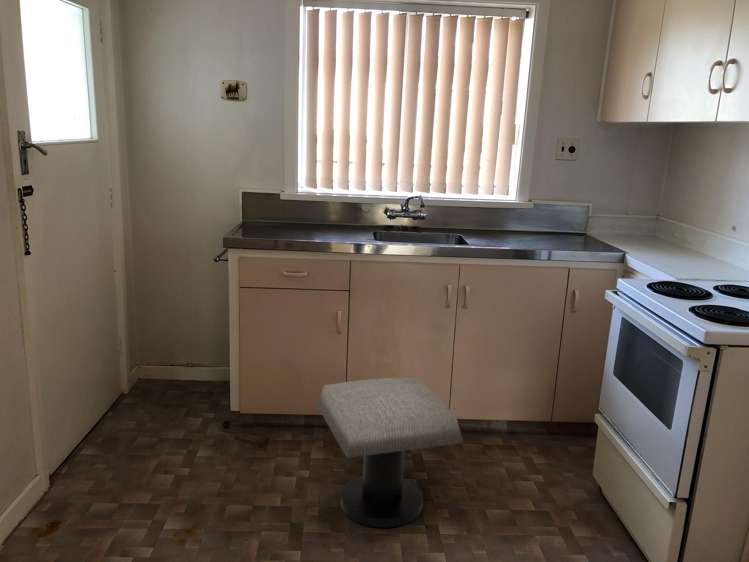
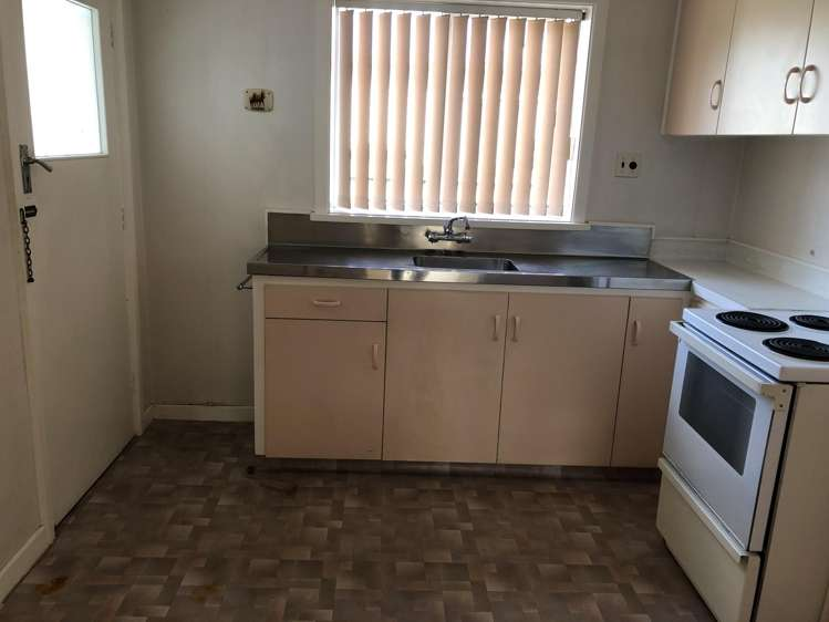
- stool [315,377,464,529]
